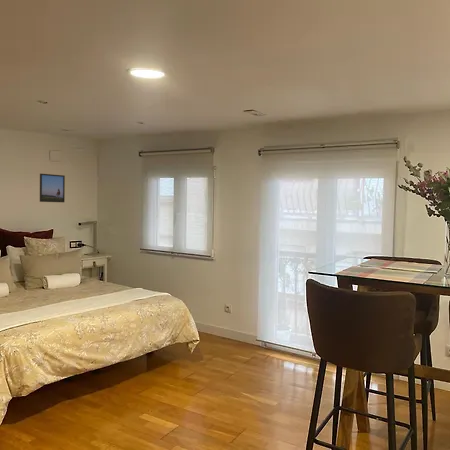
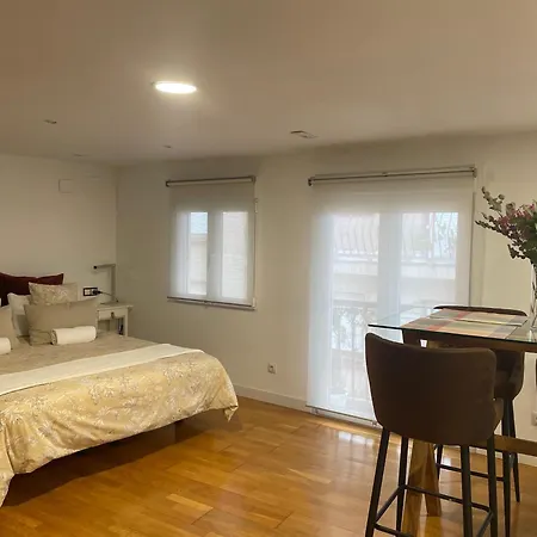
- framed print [39,173,66,203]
